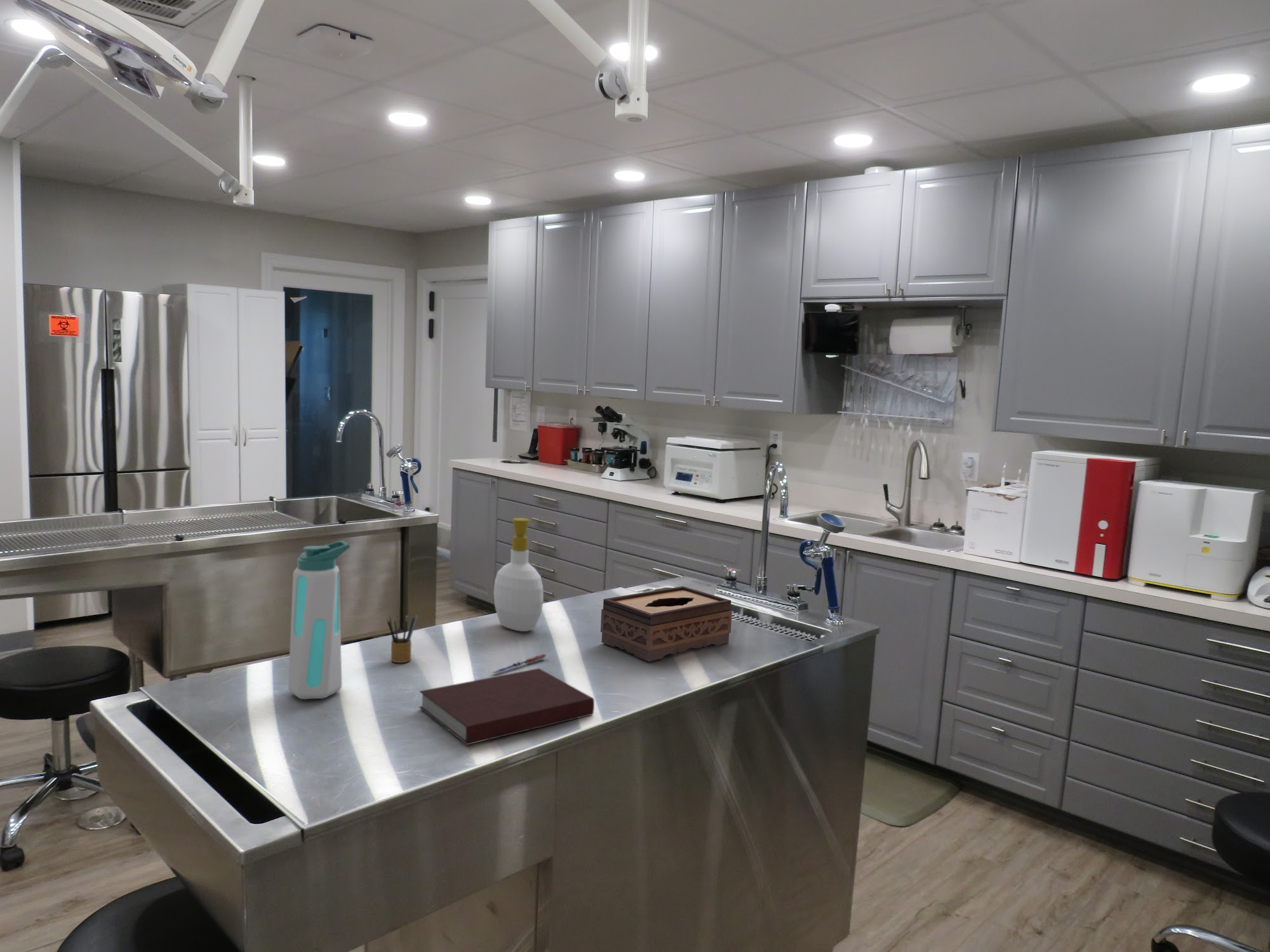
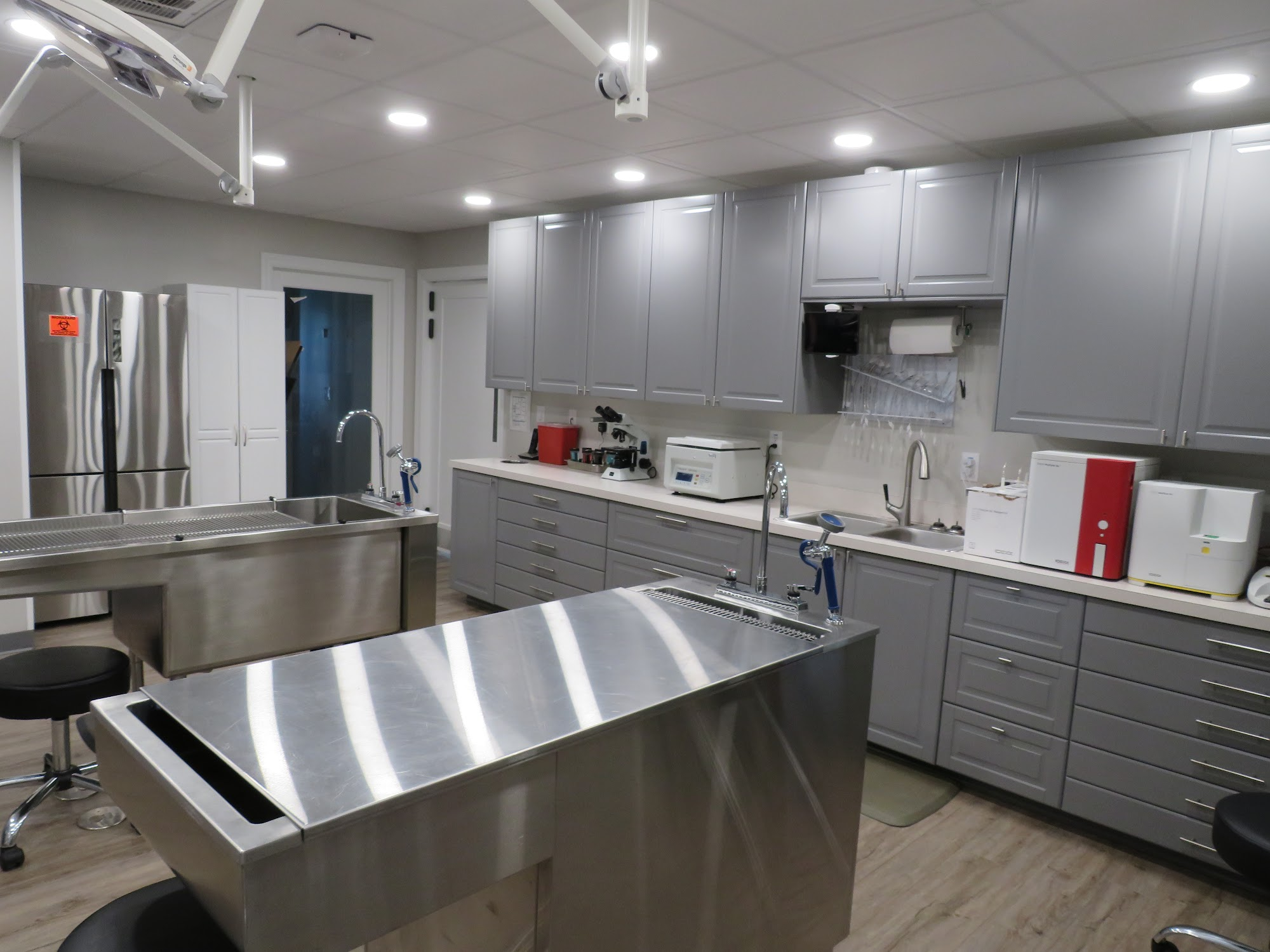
- notebook [418,668,595,746]
- pen [491,653,547,675]
- water bottle [288,539,351,700]
- soap bottle [493,517,544,632]
- tissue box [600,586,733,662]
- pencil box [387,611,419,663]
